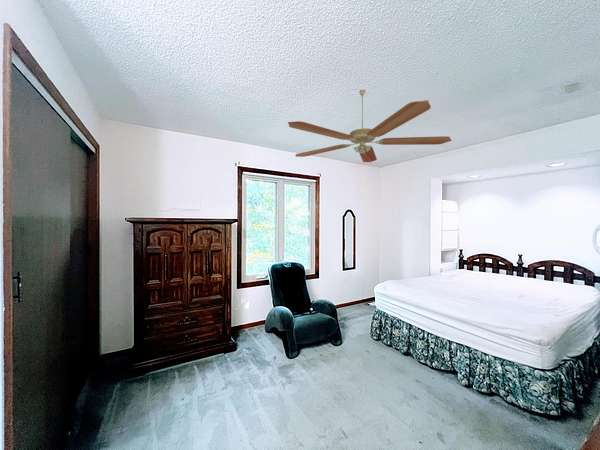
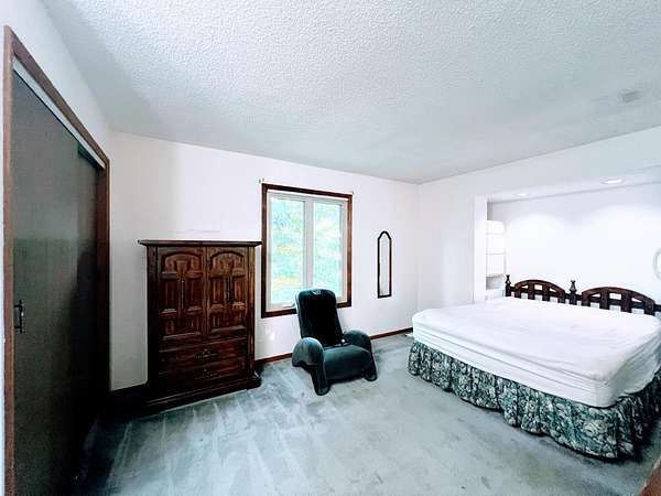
- ceiling fan [287,89,453,163]
